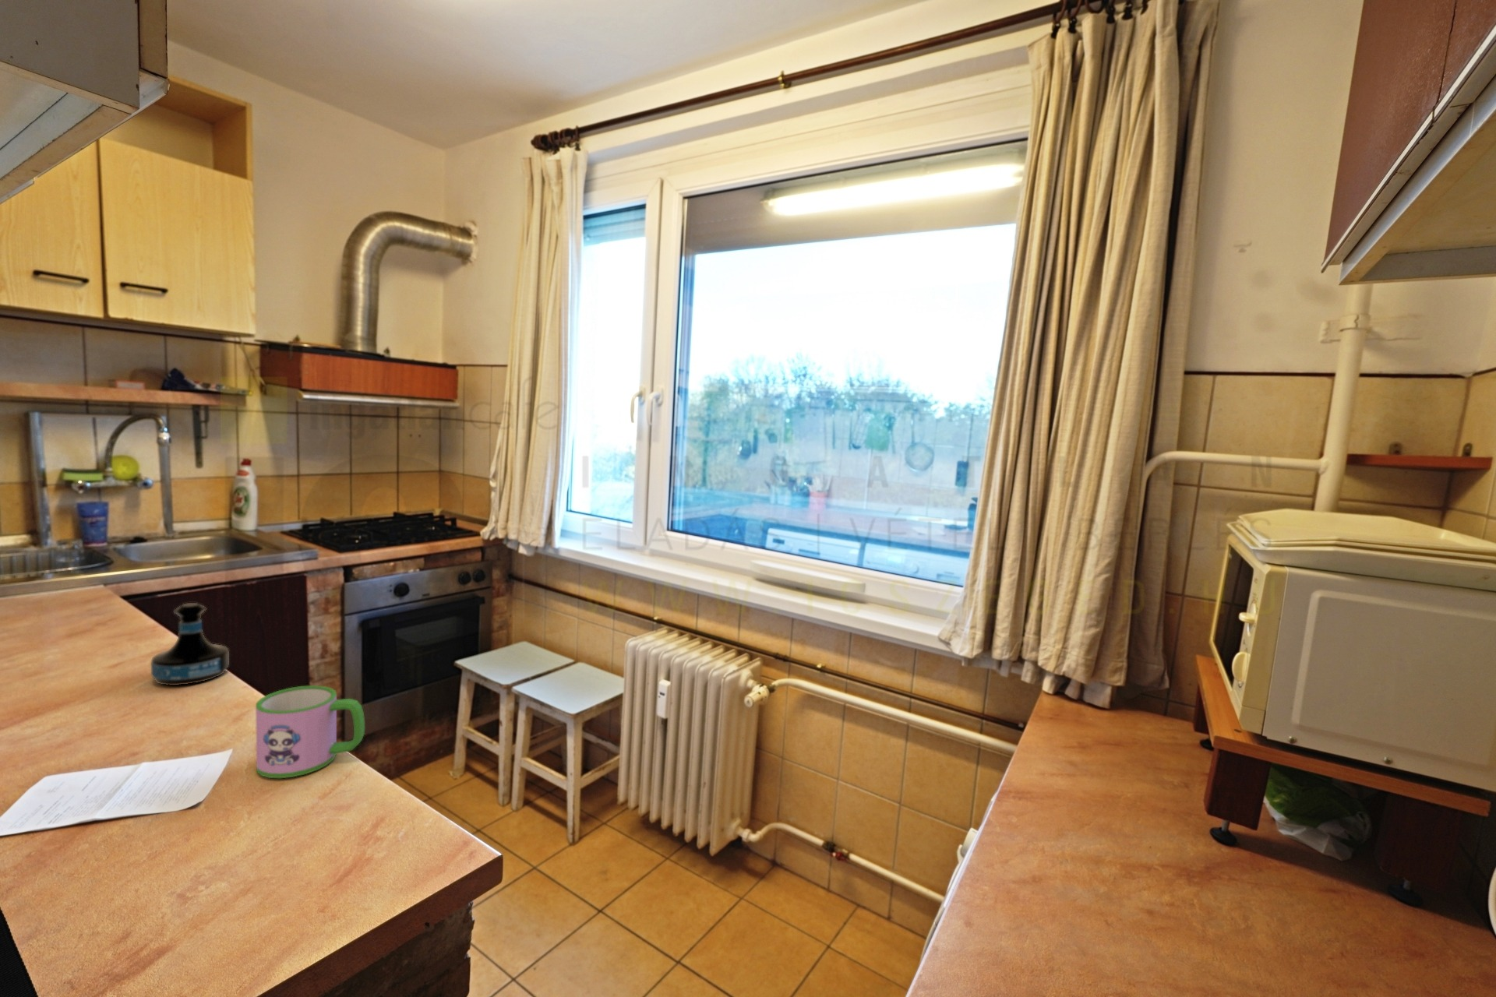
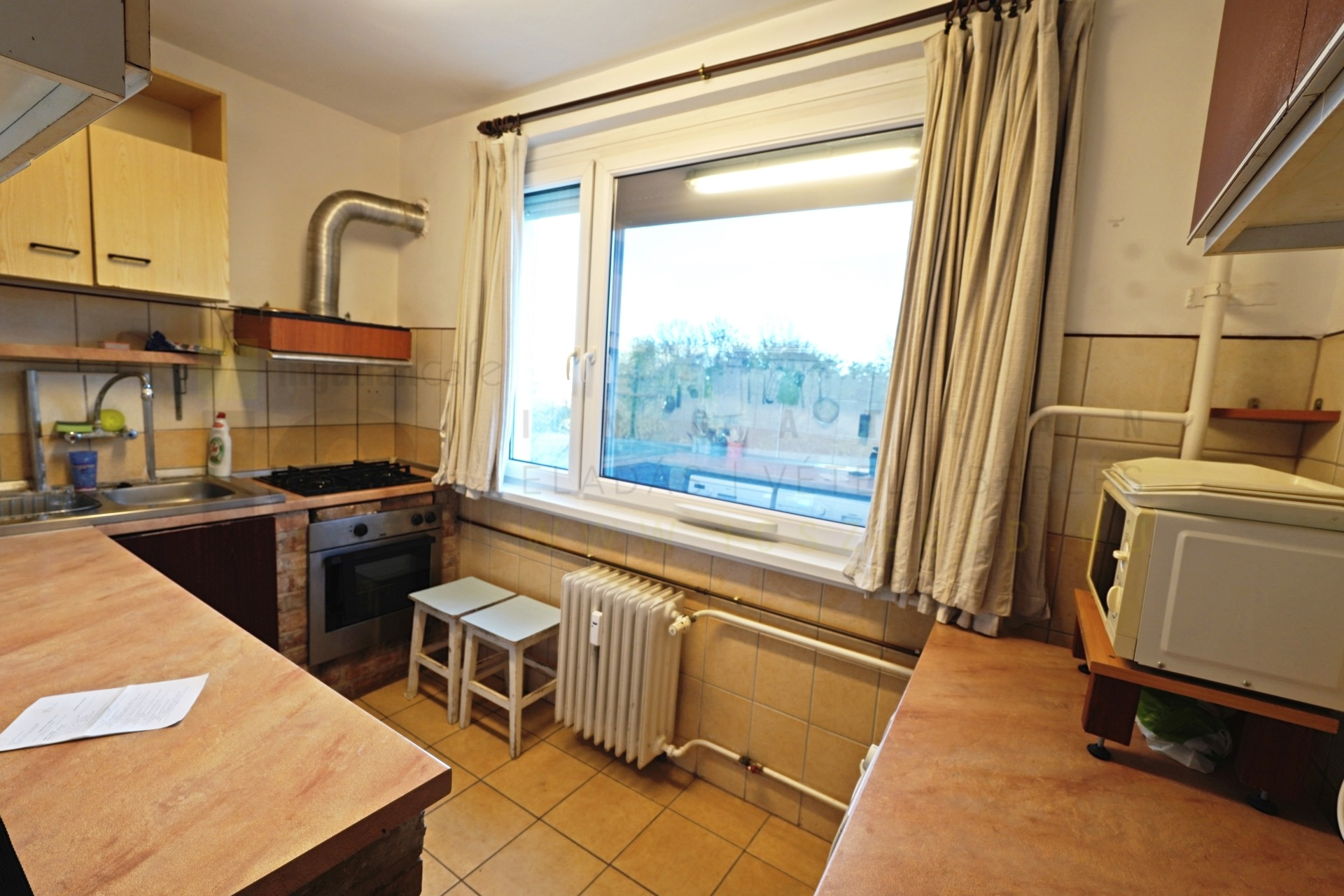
- mug [255,684,365,779]
- tequila bottle [150,602,229,687]
